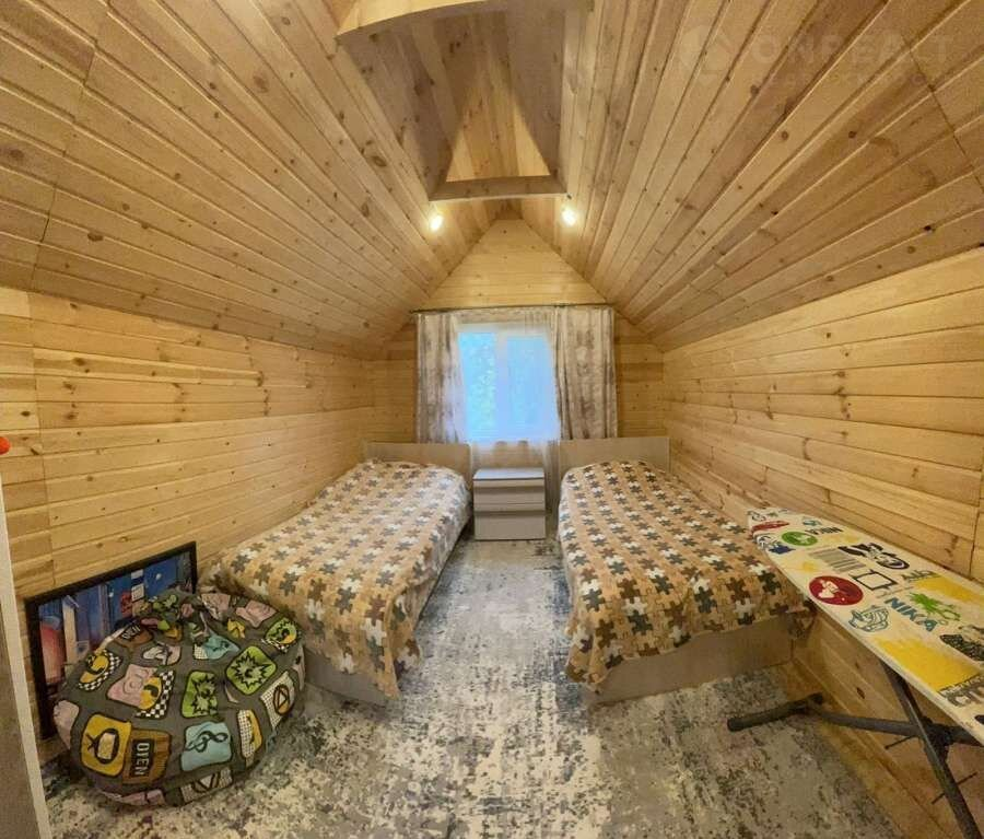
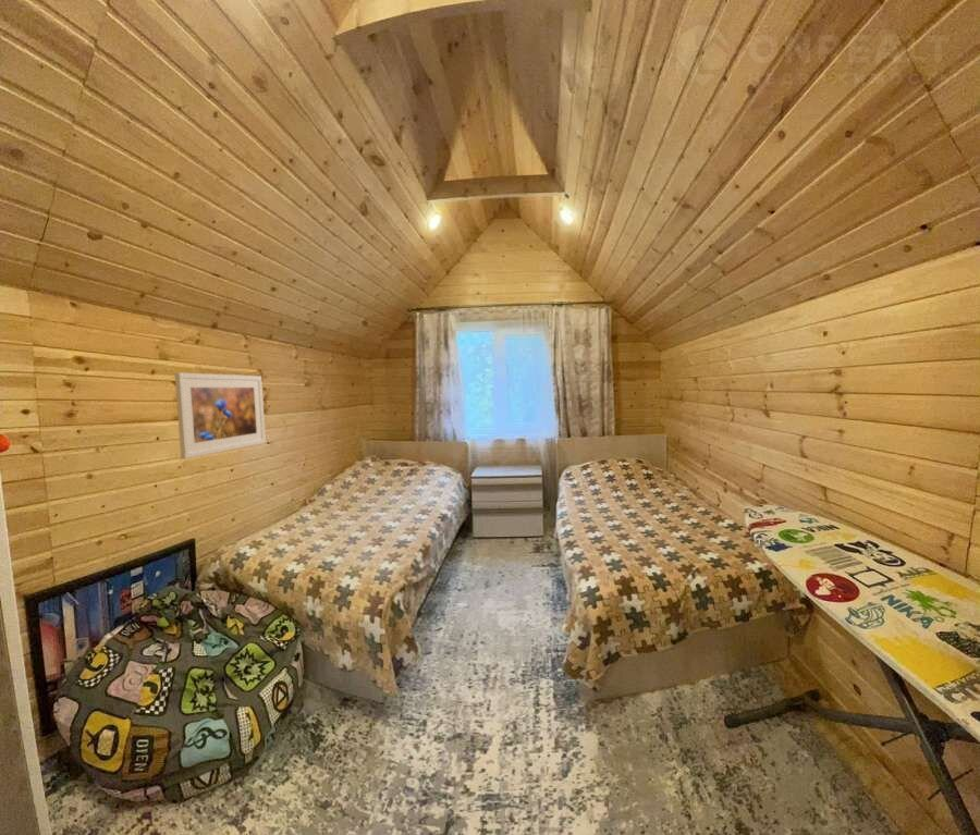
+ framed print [174,371,267,461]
